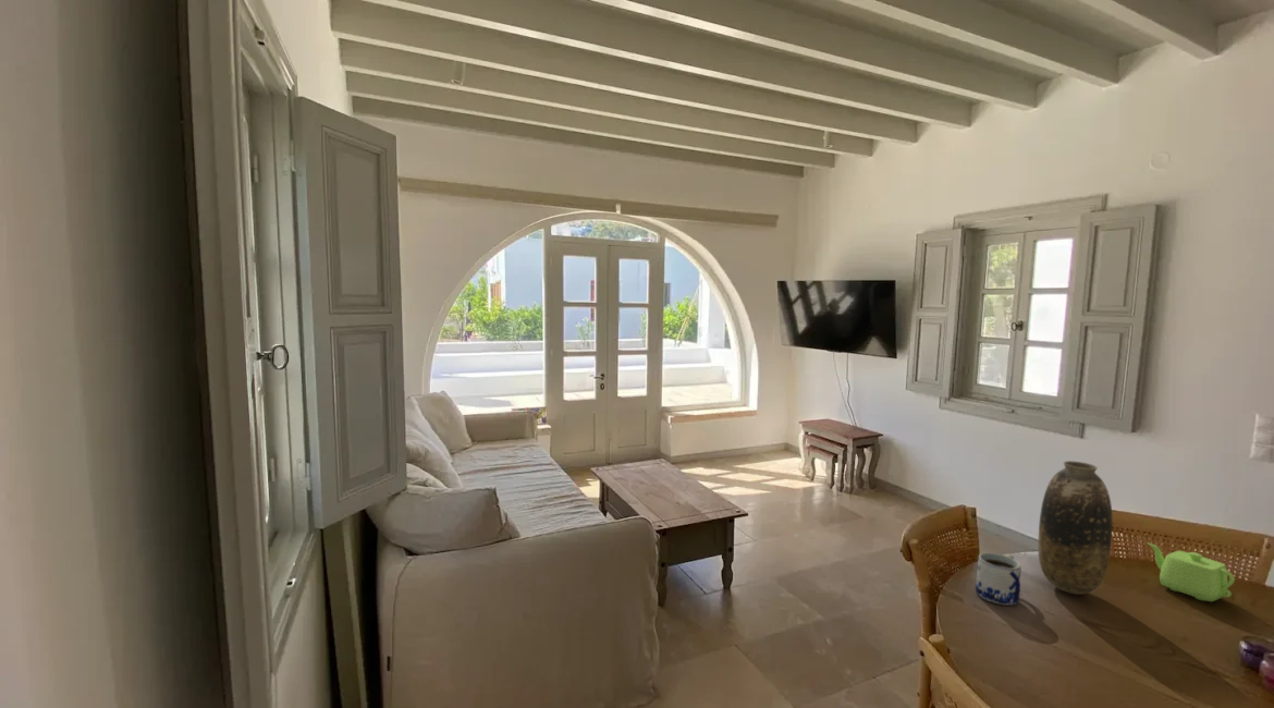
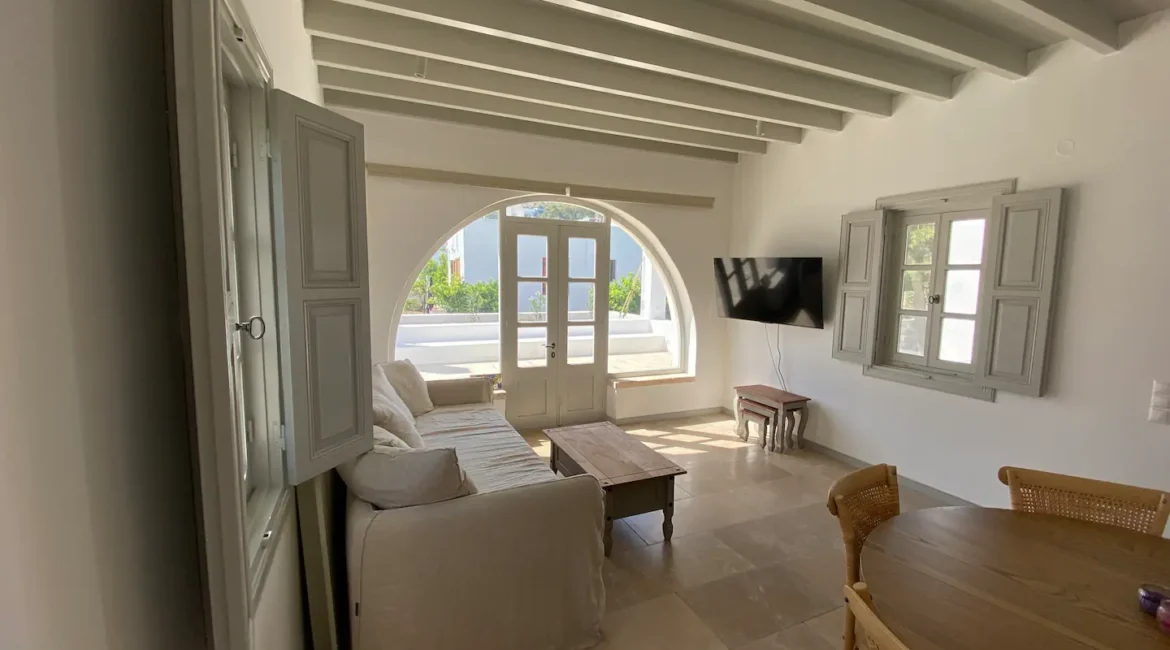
- teapot [1146,541,1236,602]
- vase [1038,460,1113,595]
- mug [975,551,1022,606]
